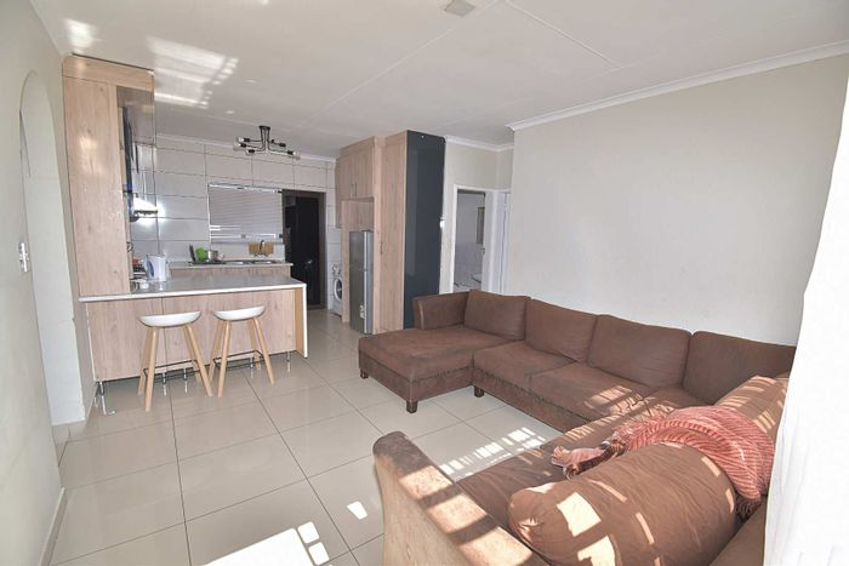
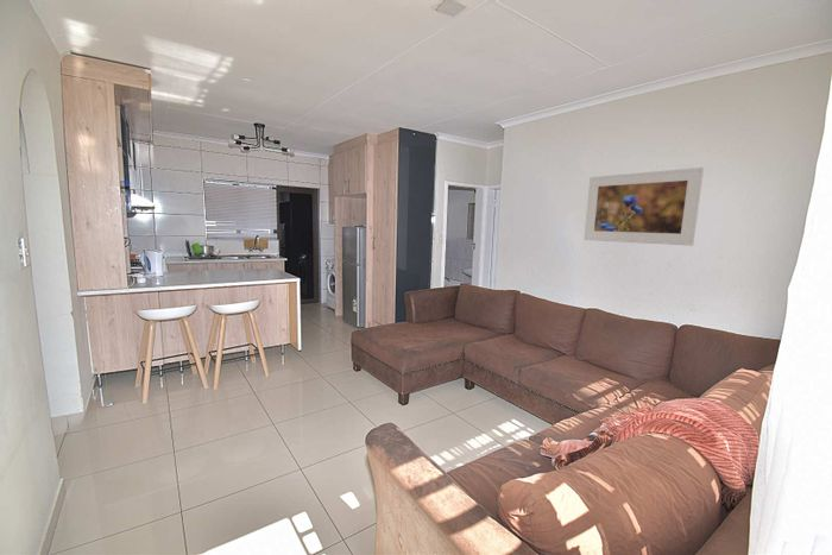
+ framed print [584,166,705,247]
